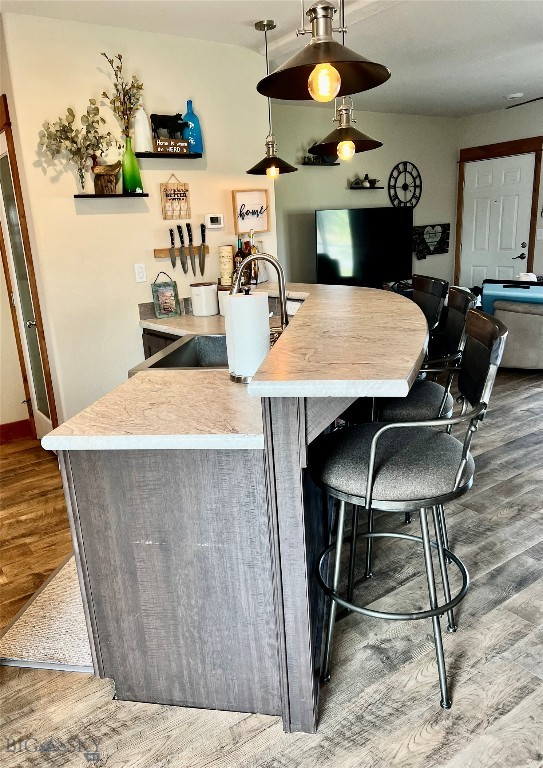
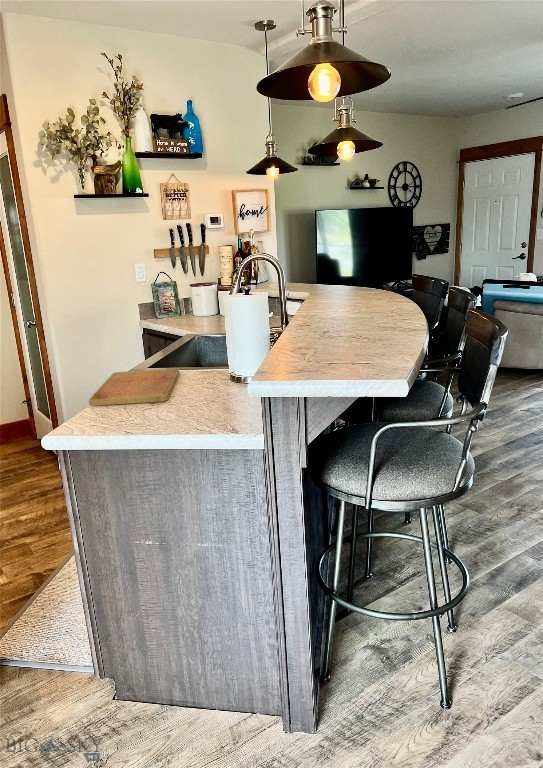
+ cutting board [88,368,181,407]
